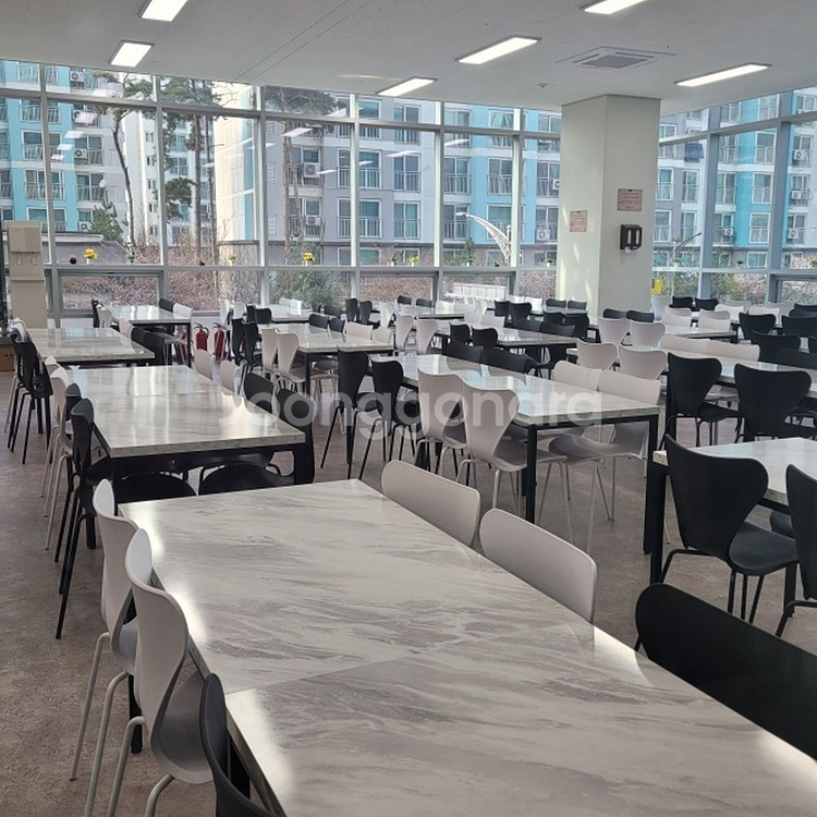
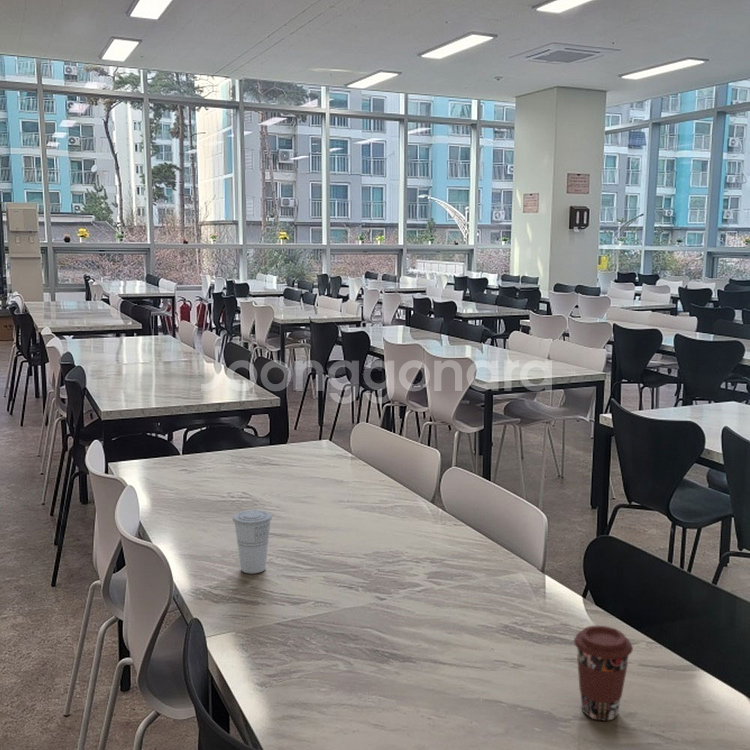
+ cup [232,509,273,574]
+ coffee cup [573,625,634,722]
